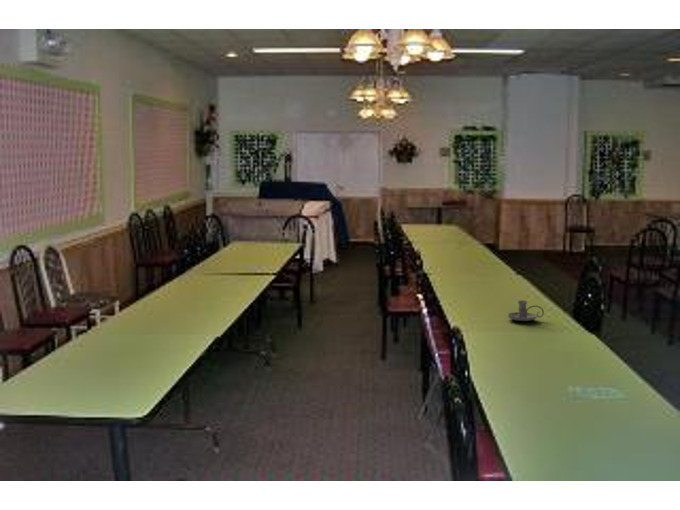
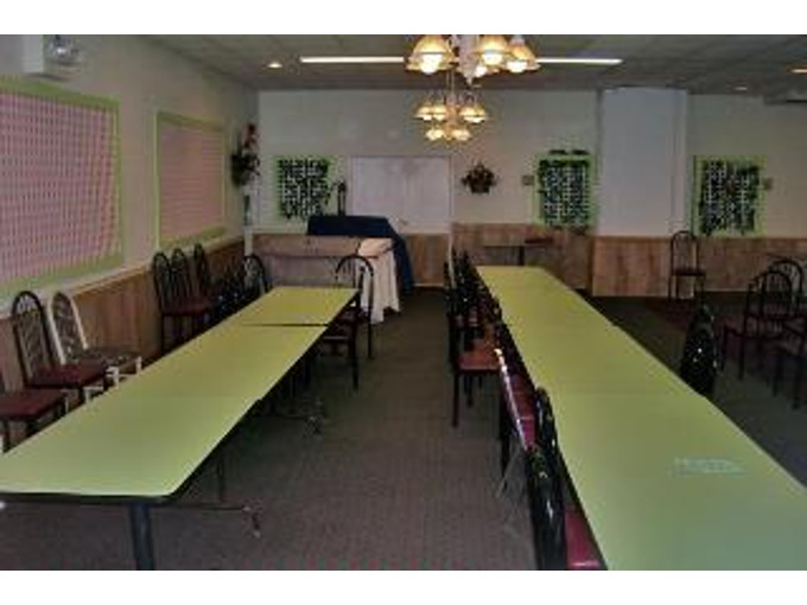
- candle holder [506,300,545,322]
